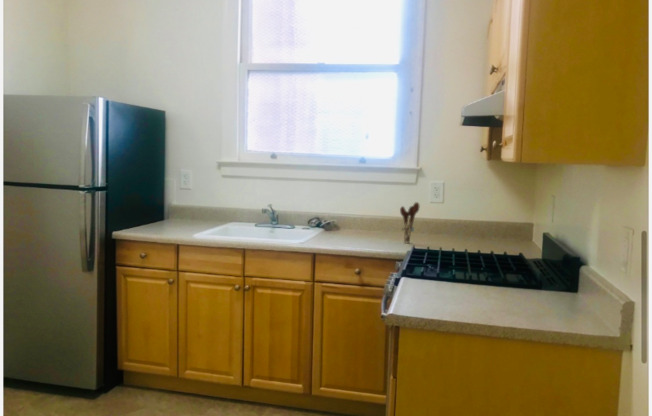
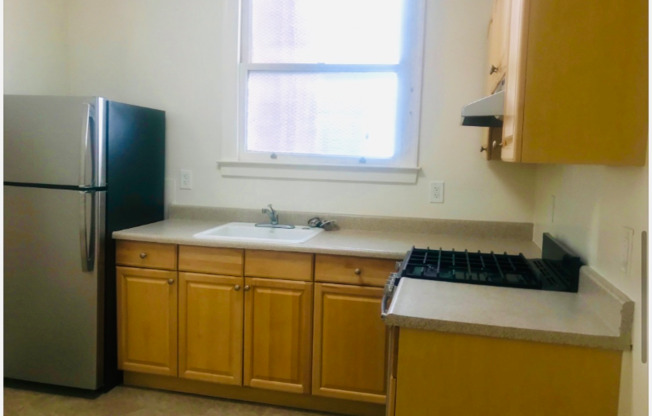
- utensil holder [399,201,421,244]
